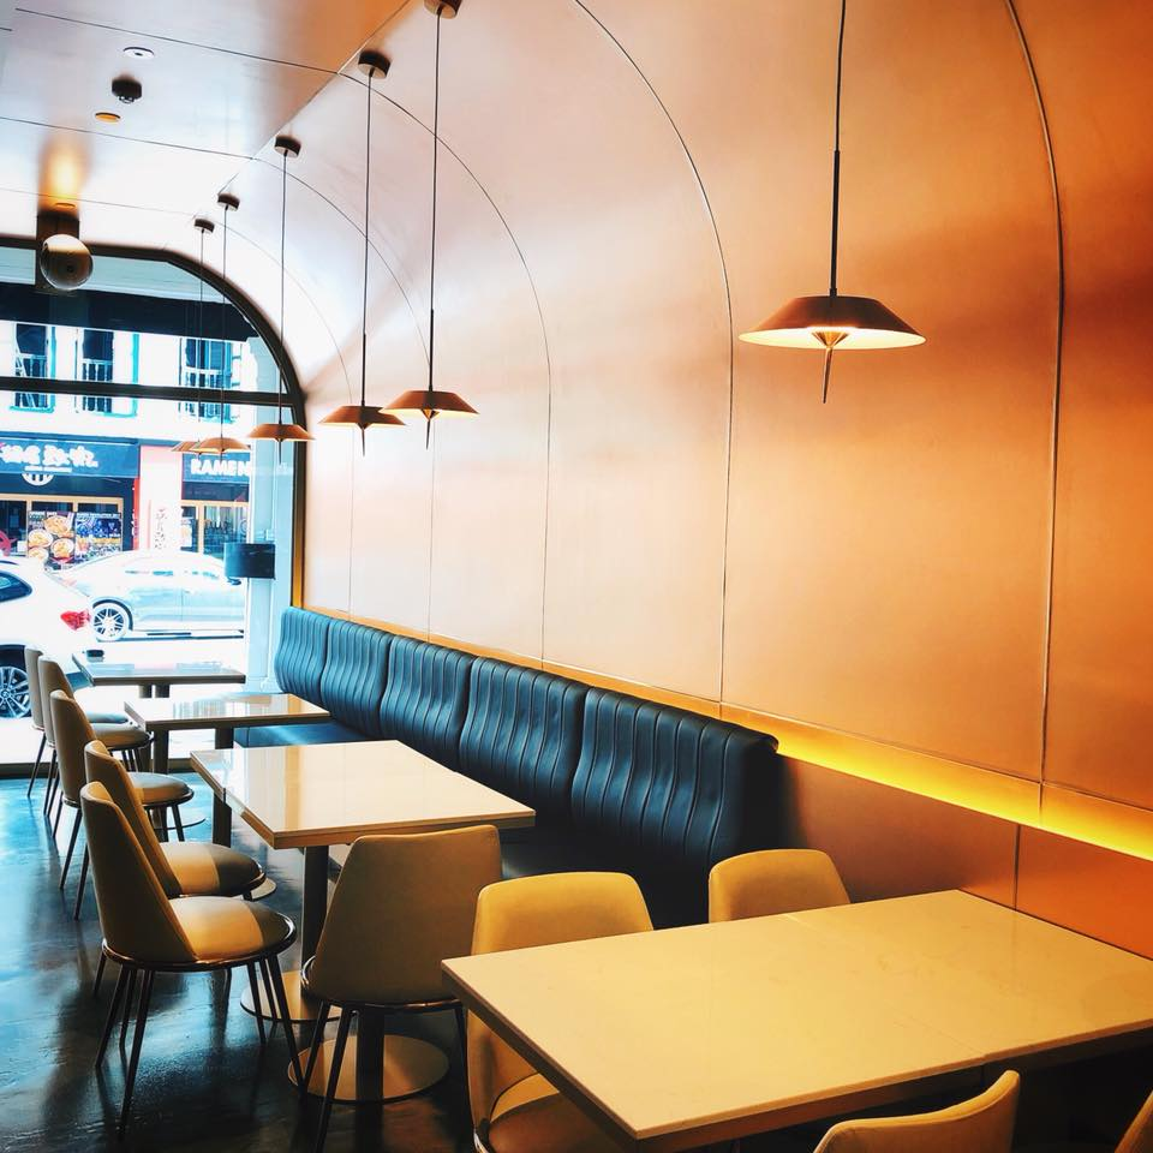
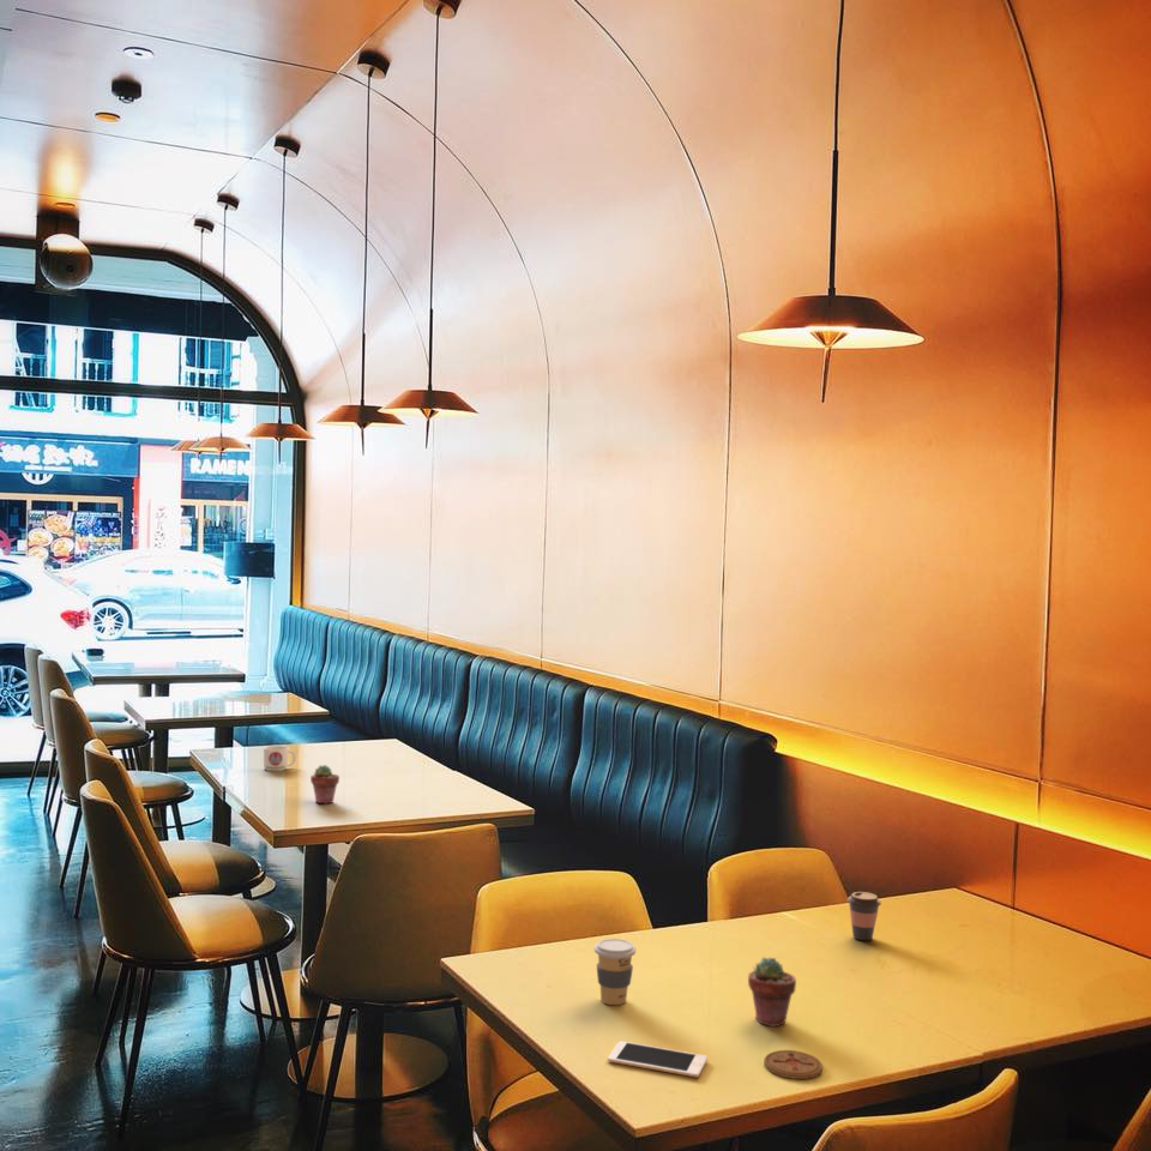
+ potted succulent [309,764,341,805]
+ potted succulent [747,956,797,1029]
+ mug [263,745,297,772]
+ coffee cup [846,891,882,941]
+ coaster [763,1049,824,1080]
+ coffee cup [593,938,637,1006]
+ cell phone [607,1041,709,1079]
